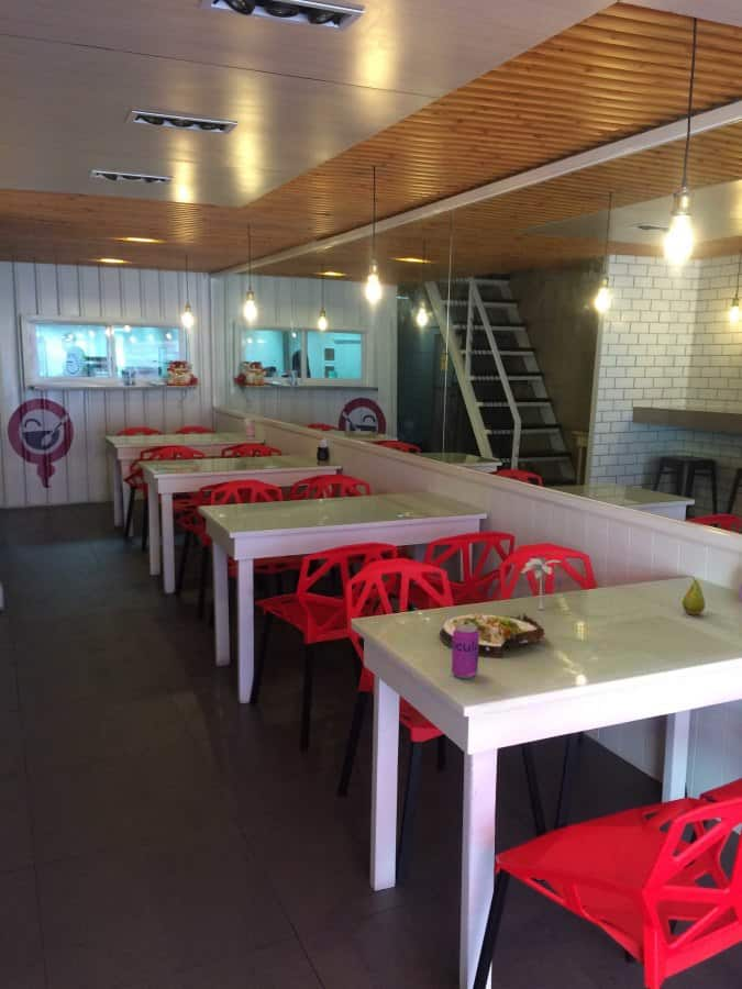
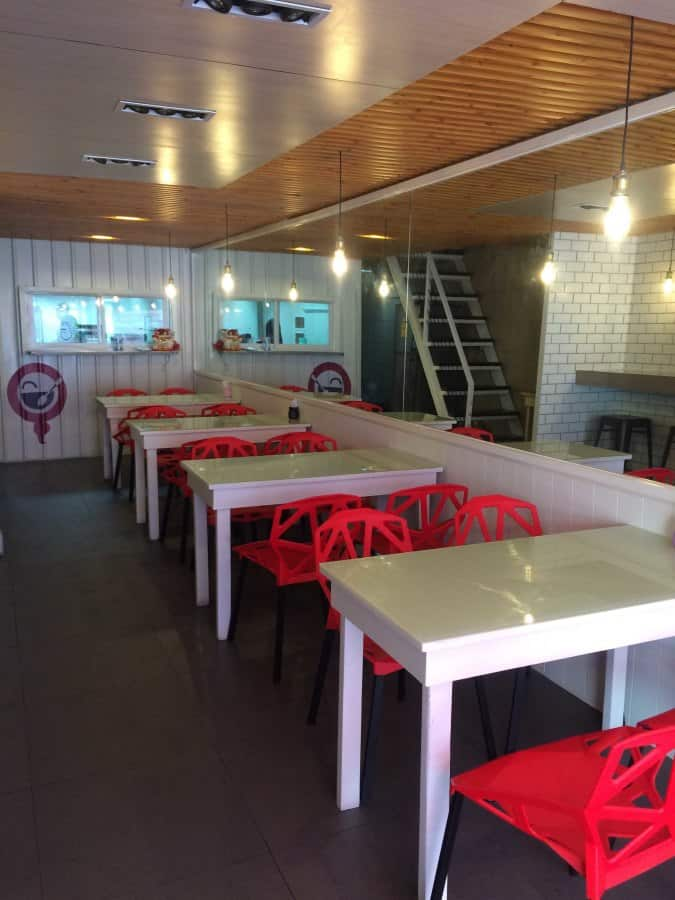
- palm tree [520,557,563,611]
- beverage can [451,624,479,679]
- salad plate [439,612,546,659]
- fruit [682,575,706,615]
